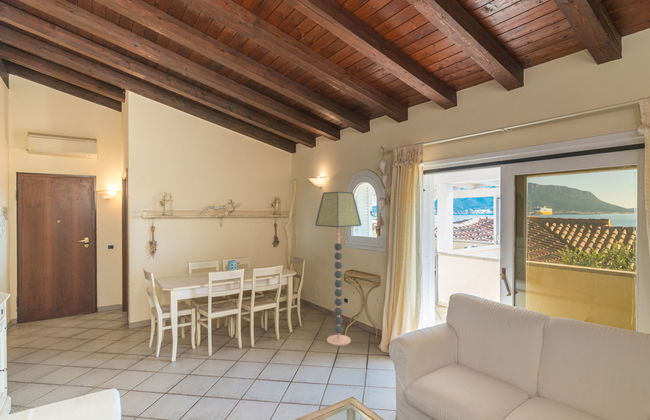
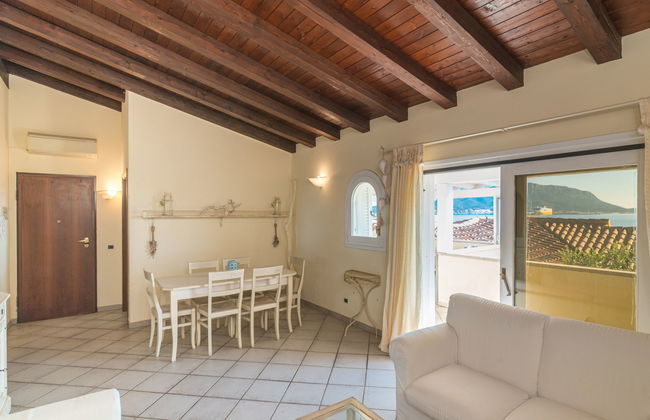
- floor lamp [314,191,362,347]
